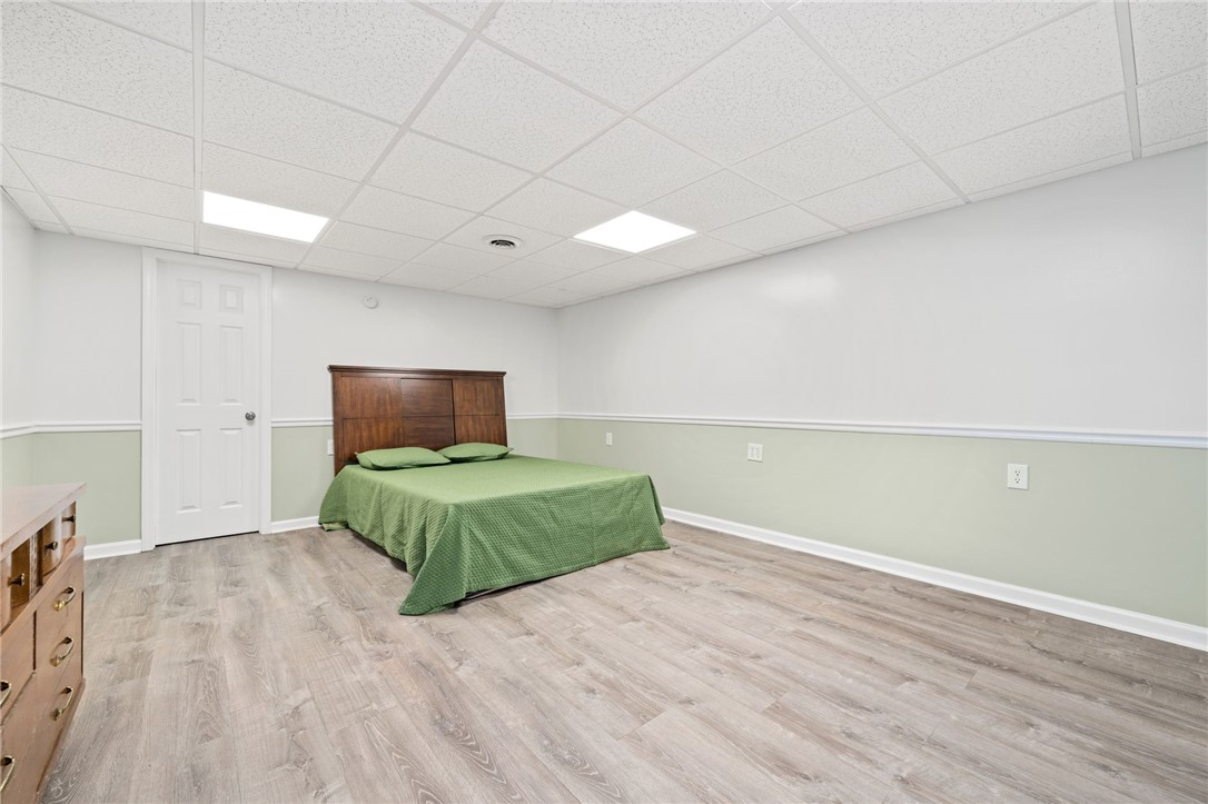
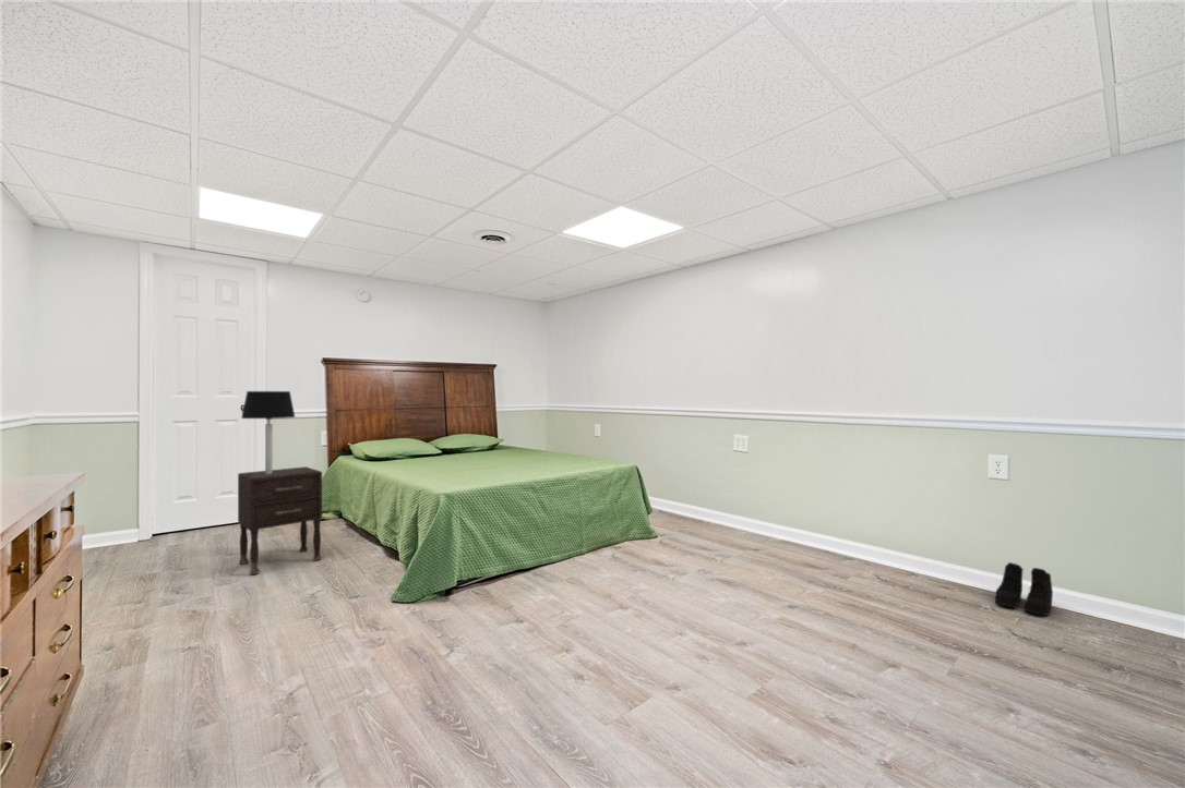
+ boots [994,561,1054,617]
+ table lamp [240,390,297,474]
+ nightstand [237,465,323,575]
